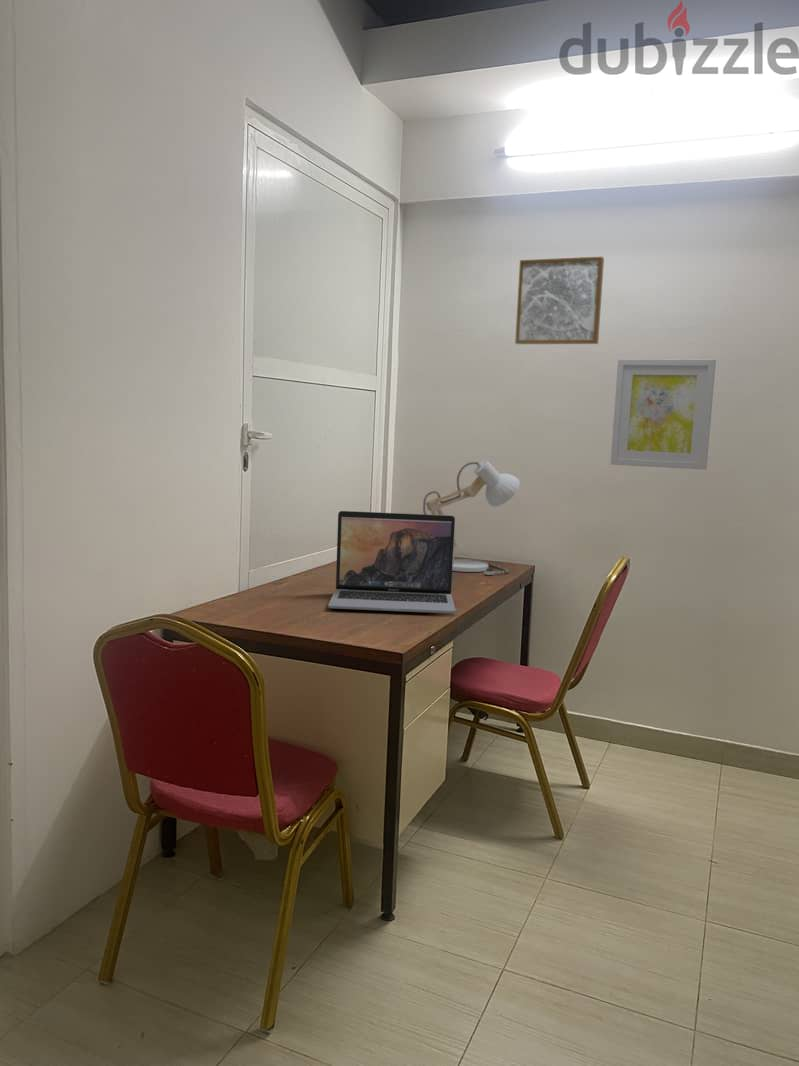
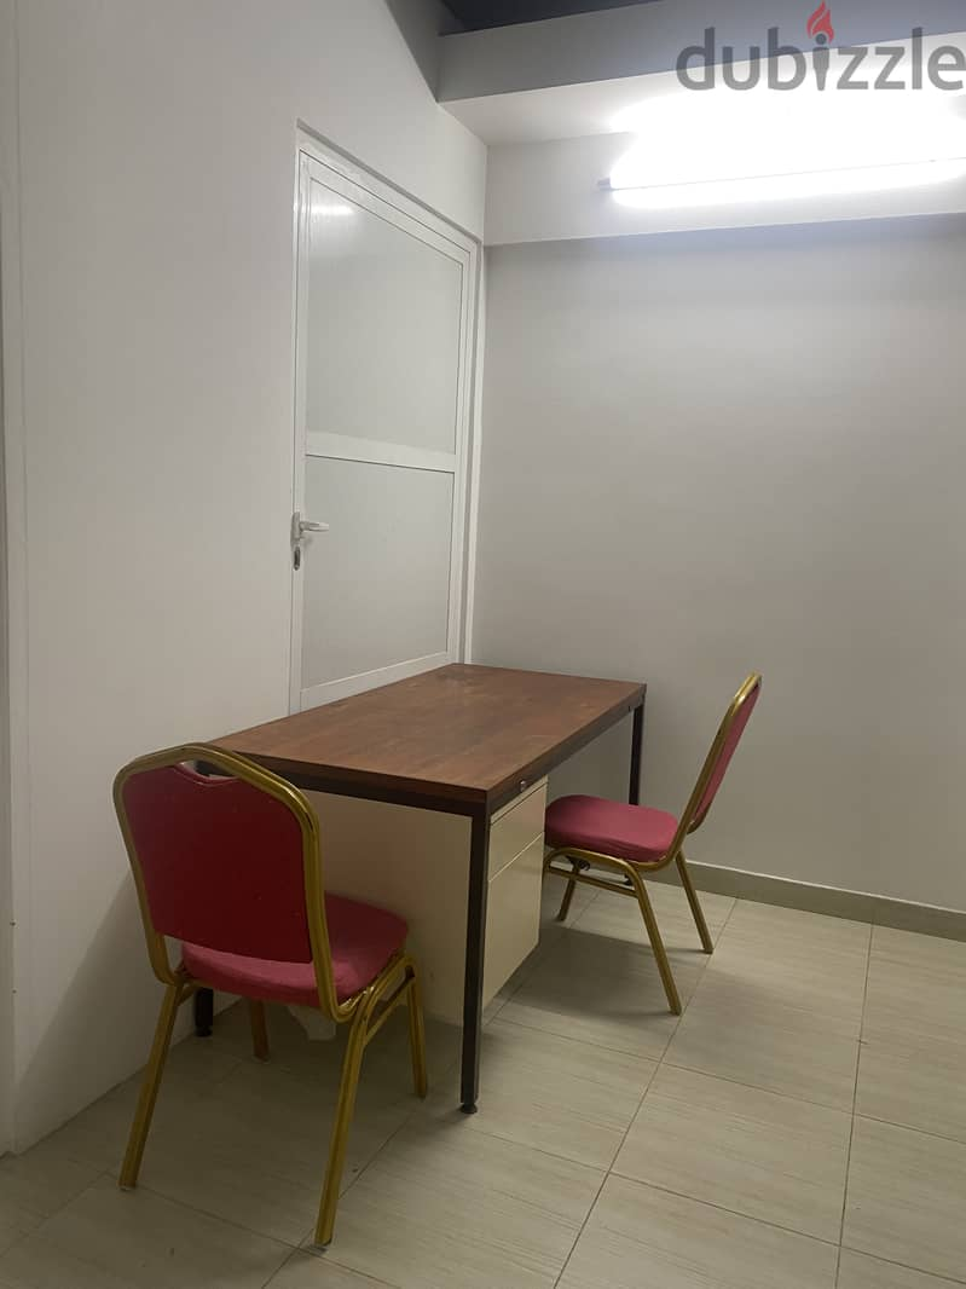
- wall art [514,256,605,345]
- wall art [610,358,717,470]
- laptop [327,510,457,614]
- desk lamp [422,459,521,576]
